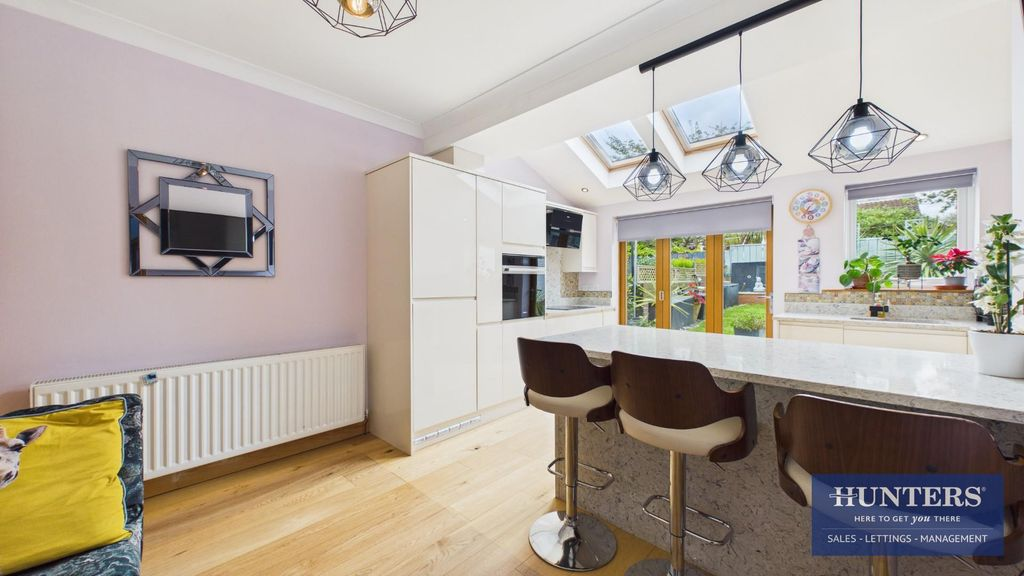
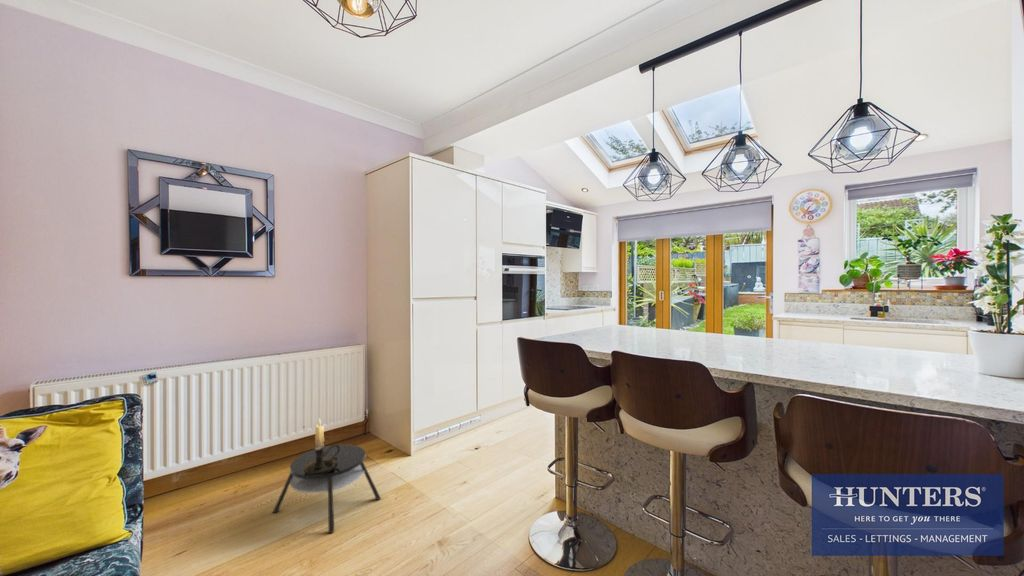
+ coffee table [272,443,382,534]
+ candle holder [303,417,340,475]
